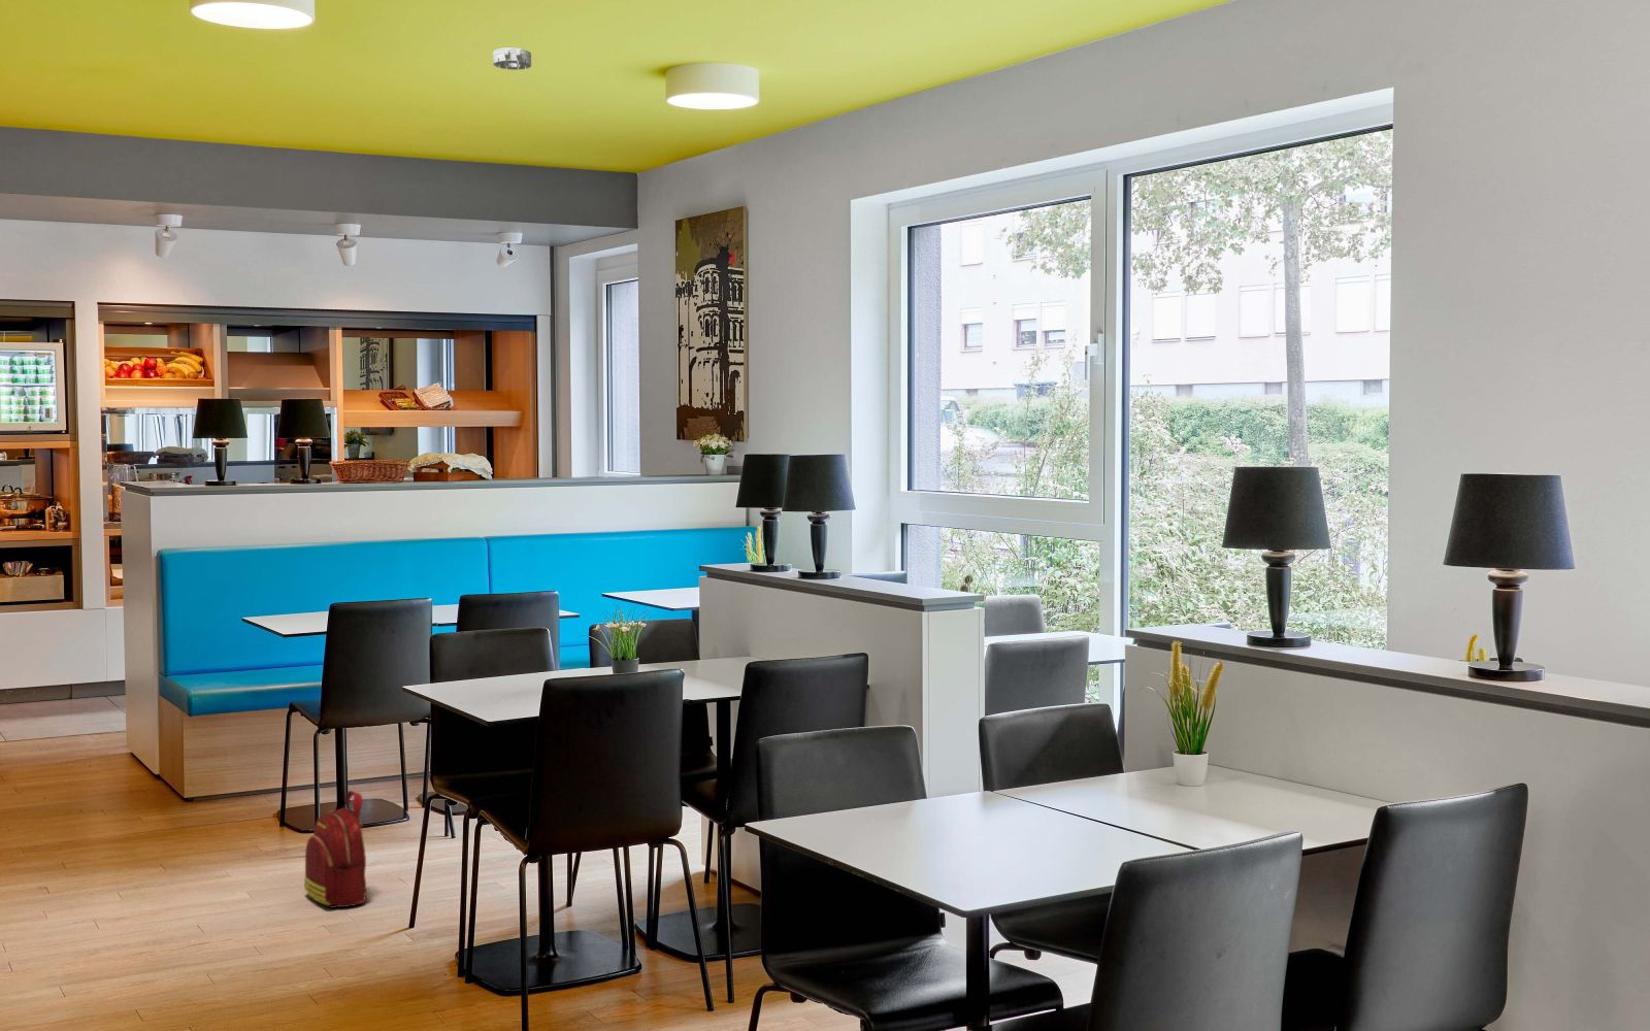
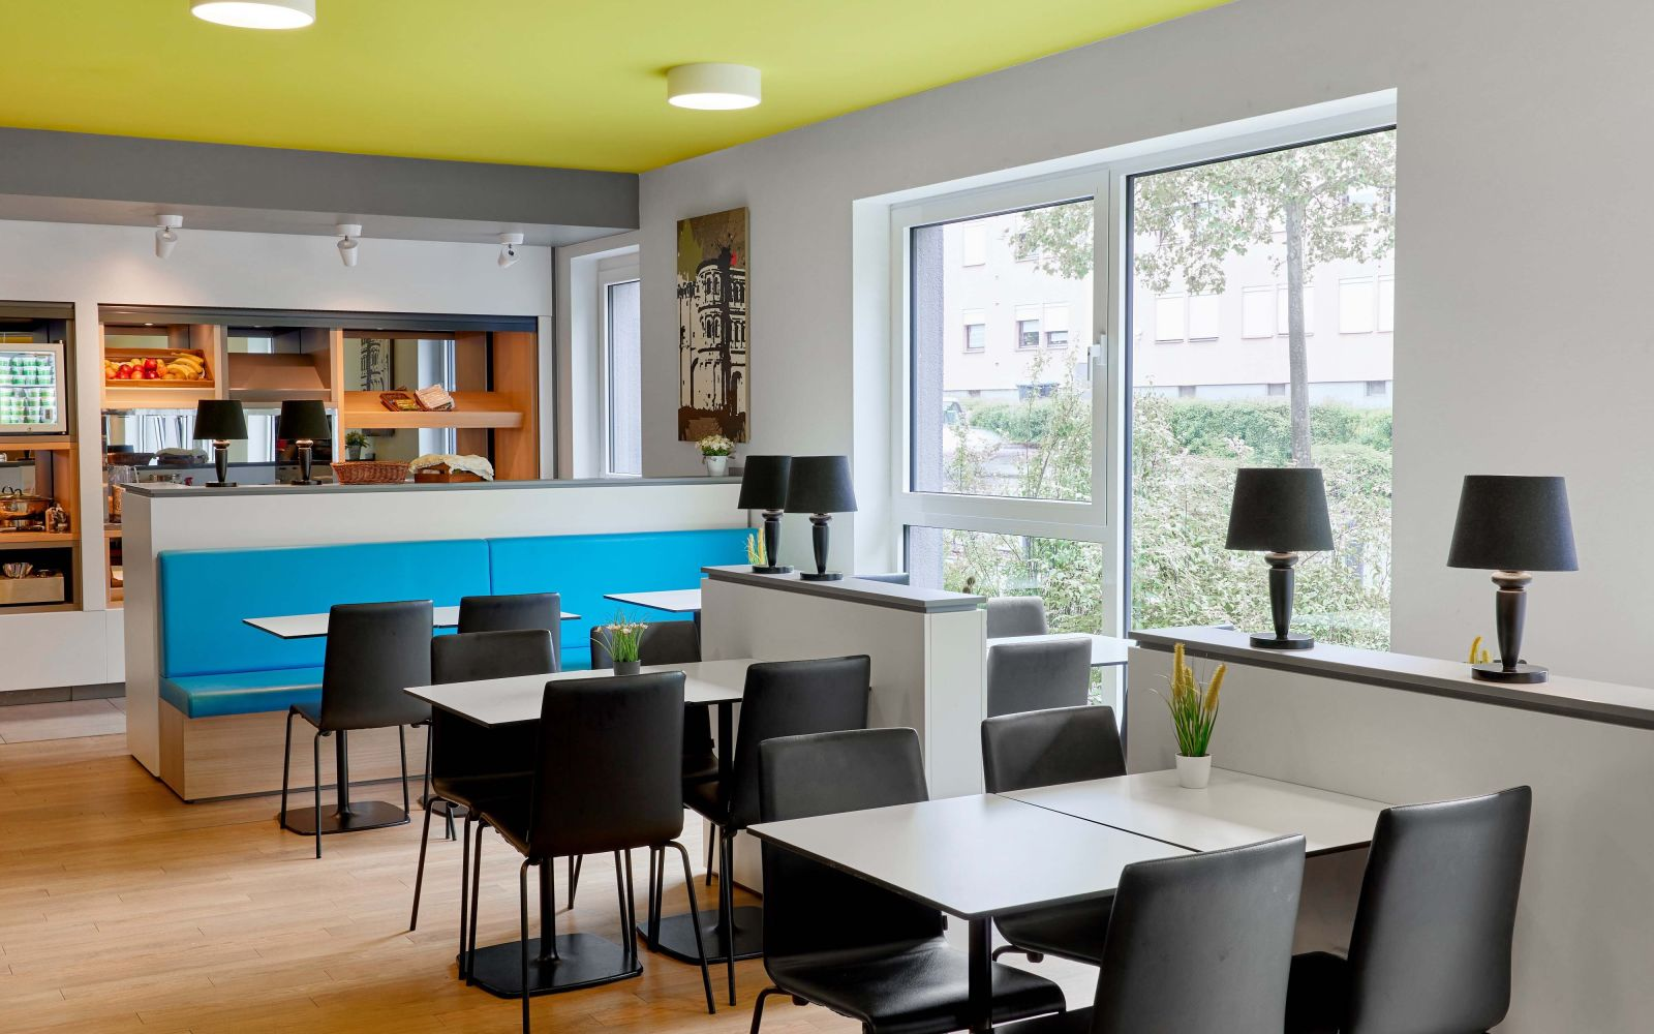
- smoke detector [492,46,532,71]
- backpack [303,790,371,910]
